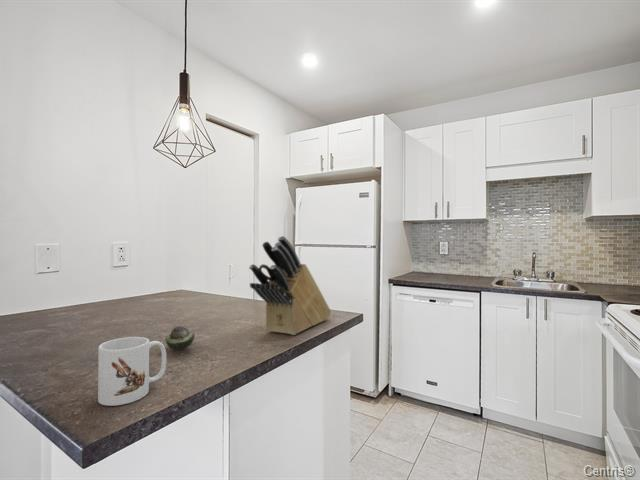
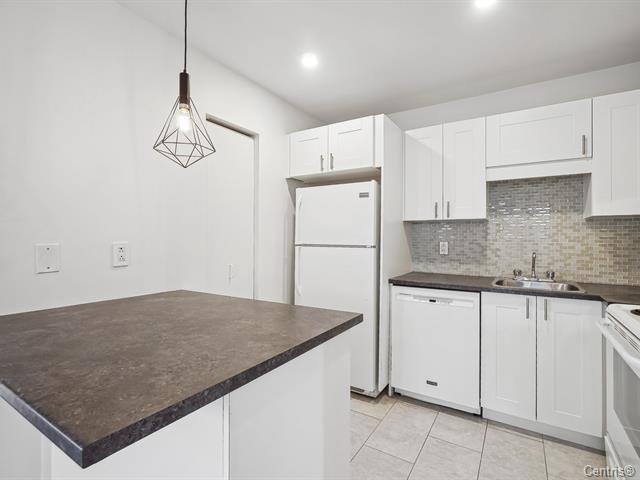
- mug [97,336,167,407]
- fruit [164,325,195,351]
- knife block [248,235,332,336]
